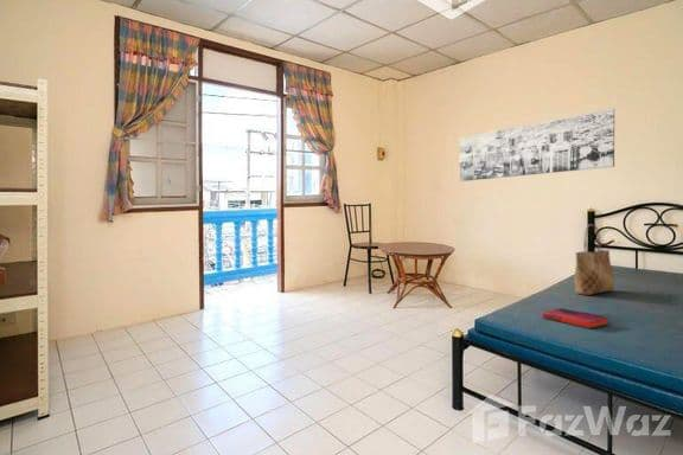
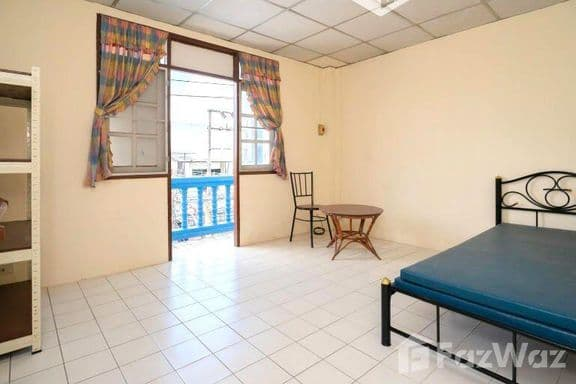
- hardback book [542,307,609,329]
- tote bag [574,223,615,296]
- wall art [458,108,617,182]
